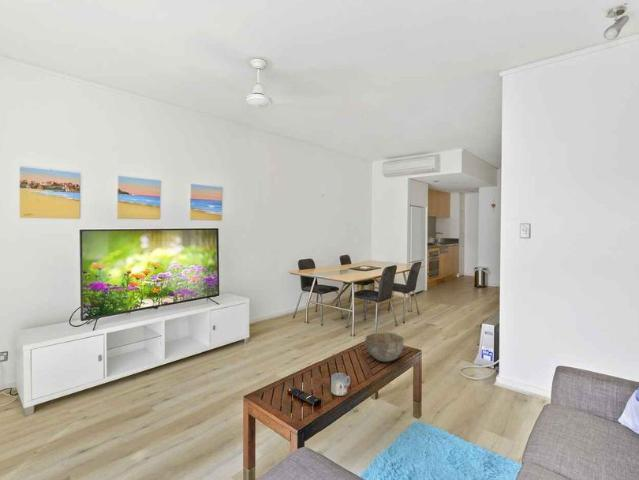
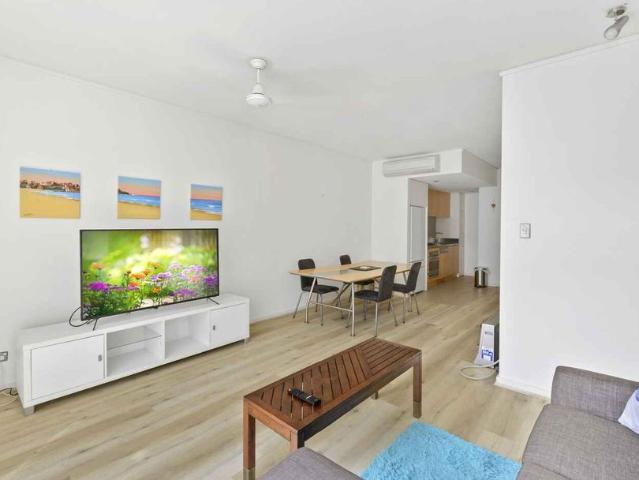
- mug [330,372,352,397]
- bowl [363,331,405,363]
